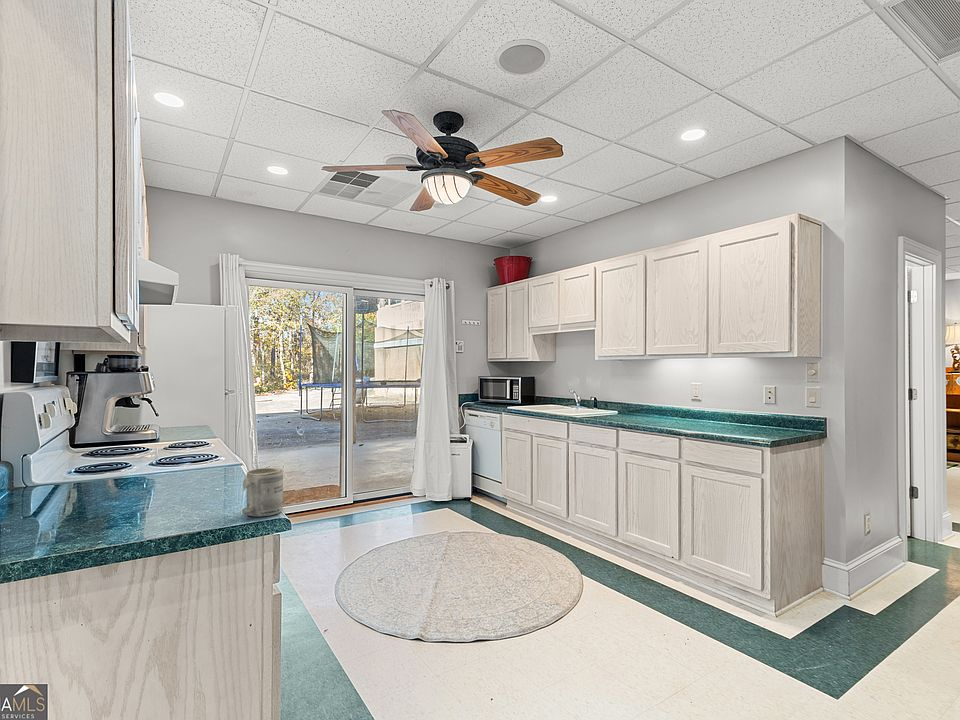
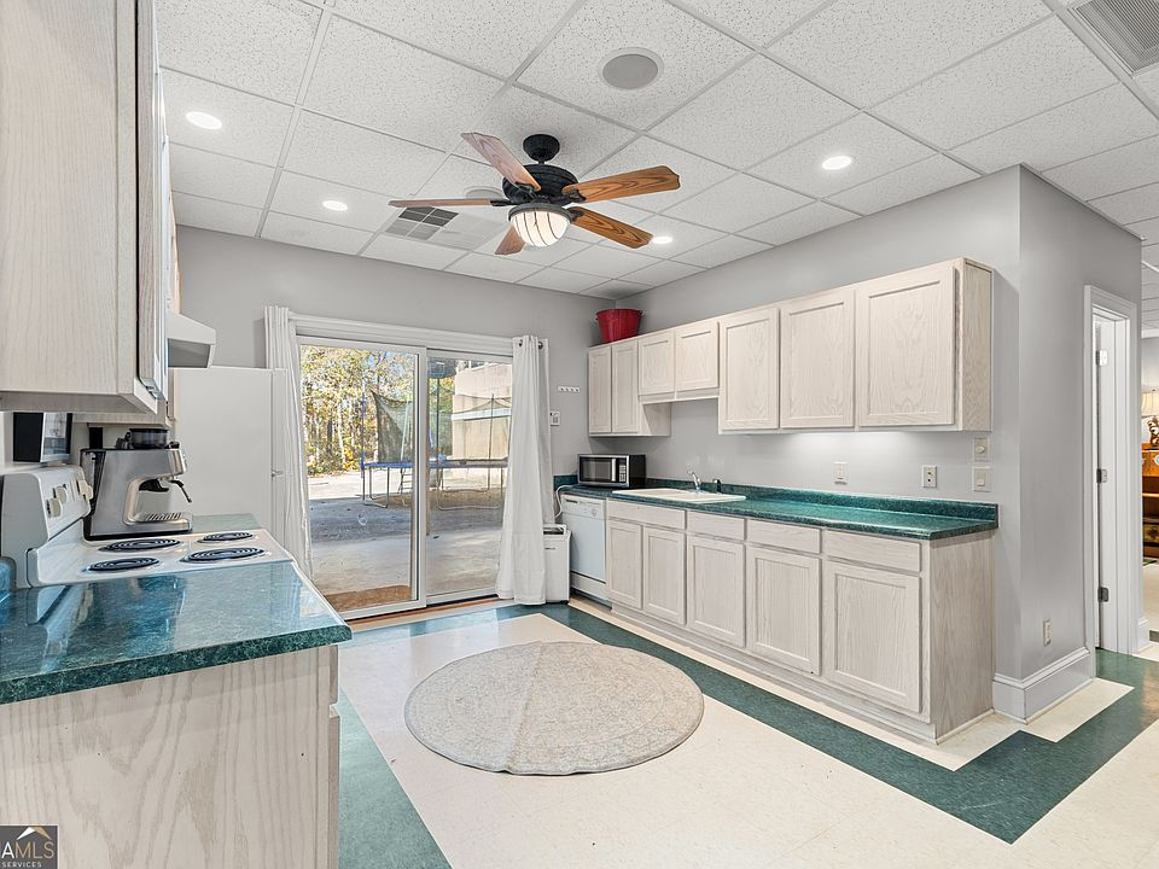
- mug [241,467,284,518]
